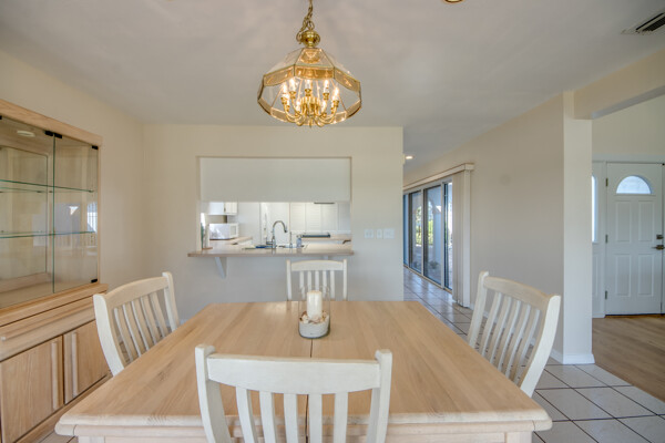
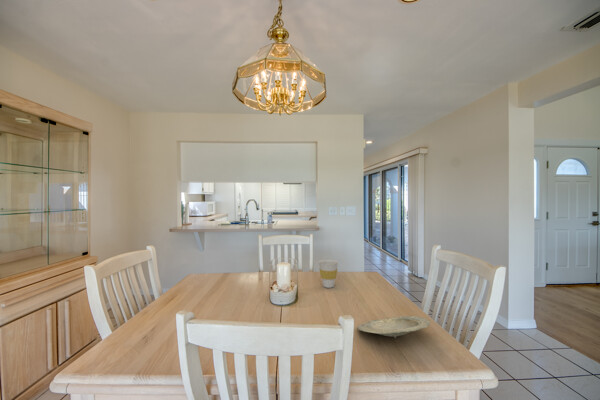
+ plate [356,315,431,339]
+ cup [318,259,339,289]
